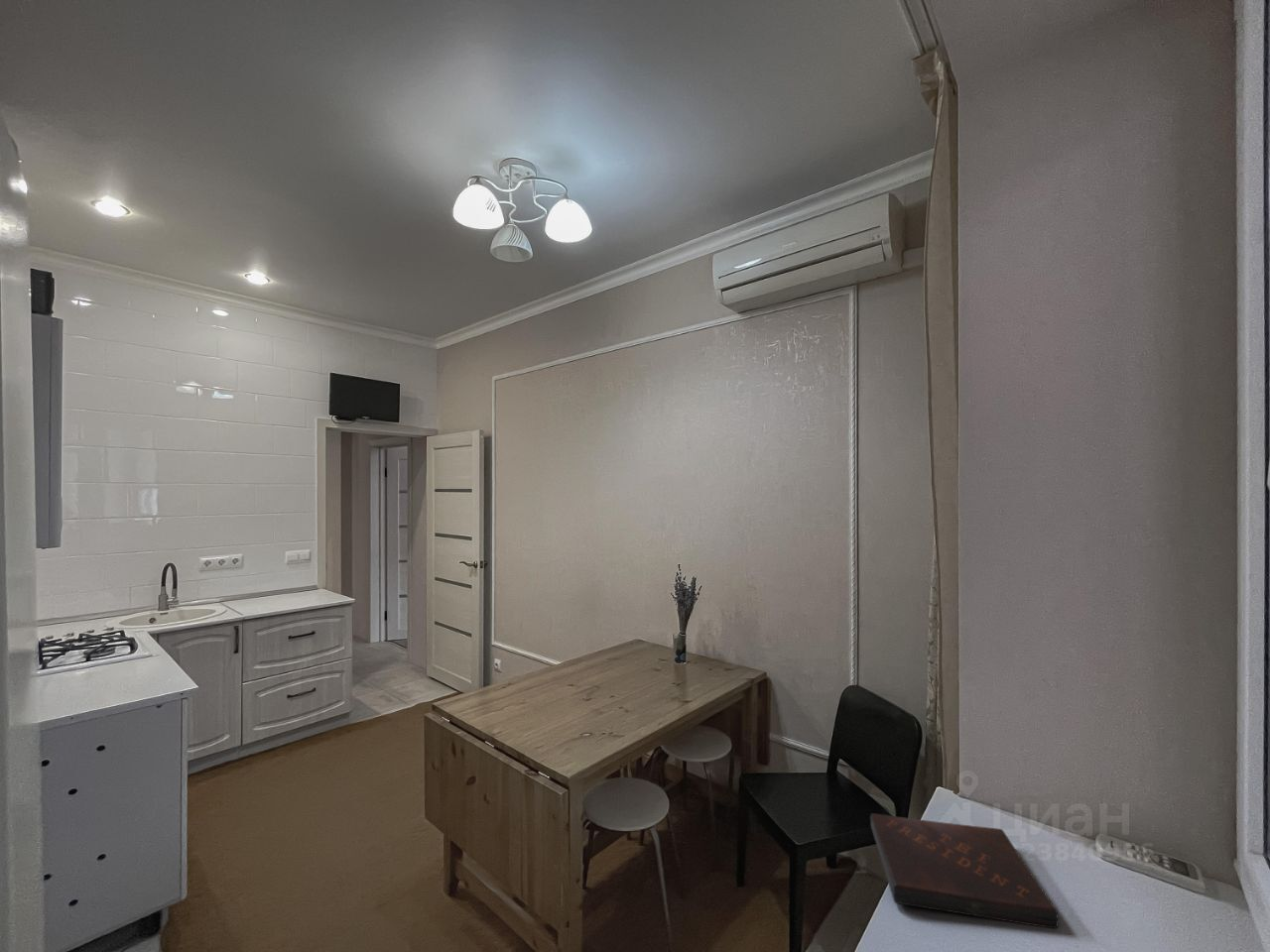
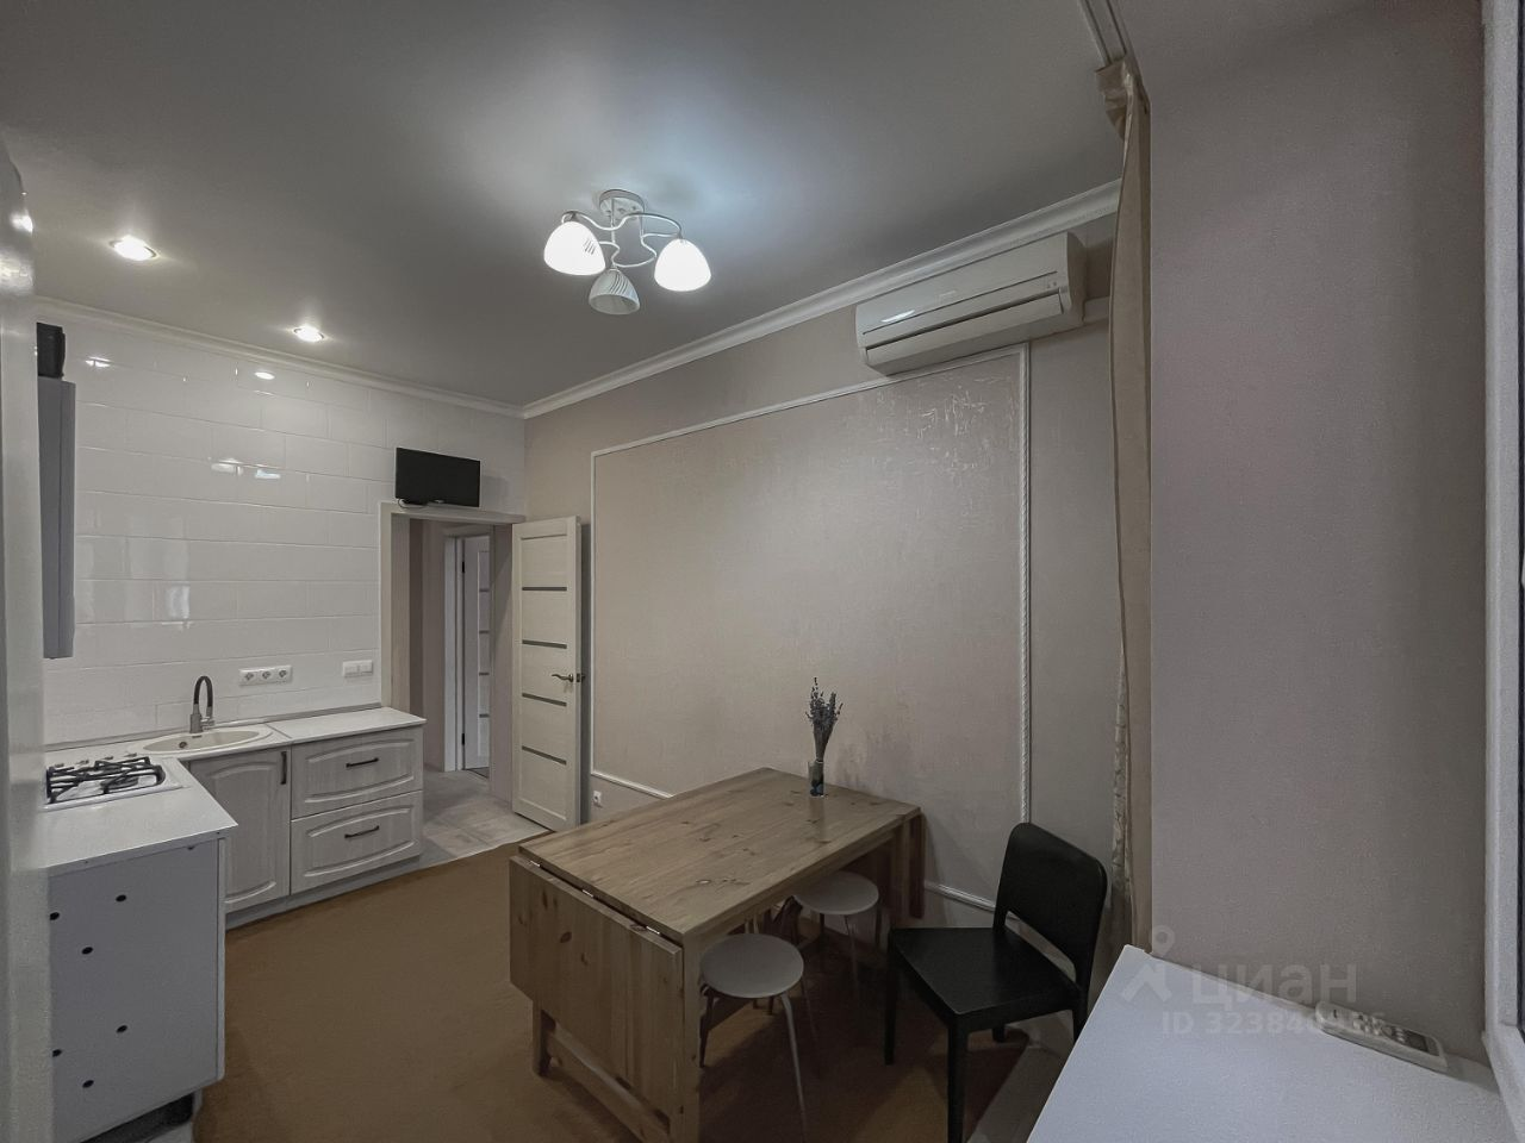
- book [869,812,1060,929]
